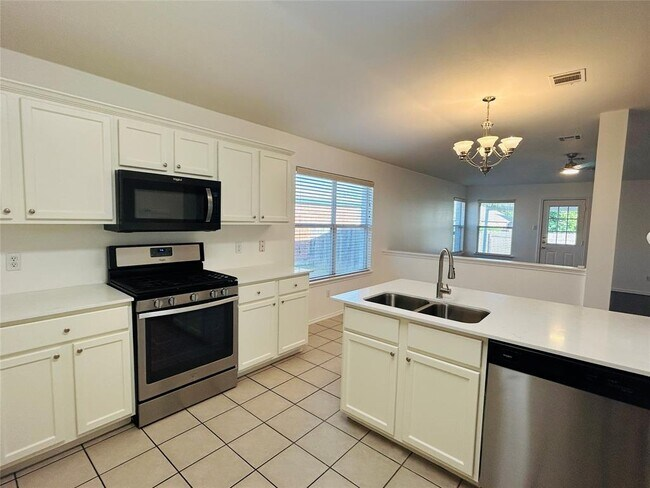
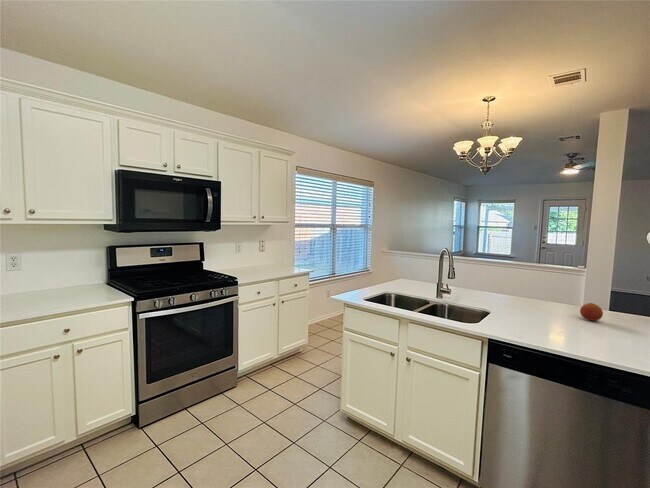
+ fruit [579,302,604,322]
